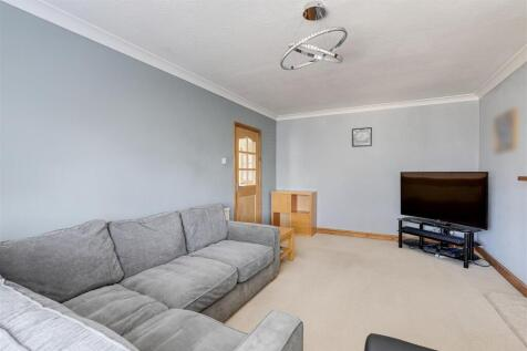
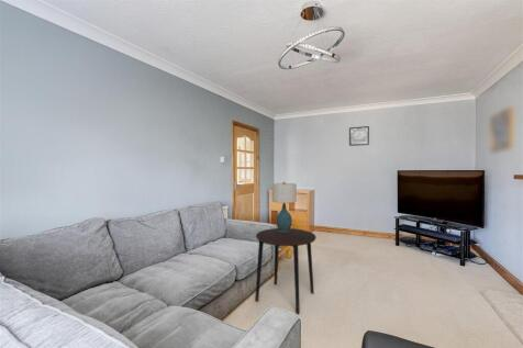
+ table lamp [271,181,298,232]
+ side table [254,227,318,315]
